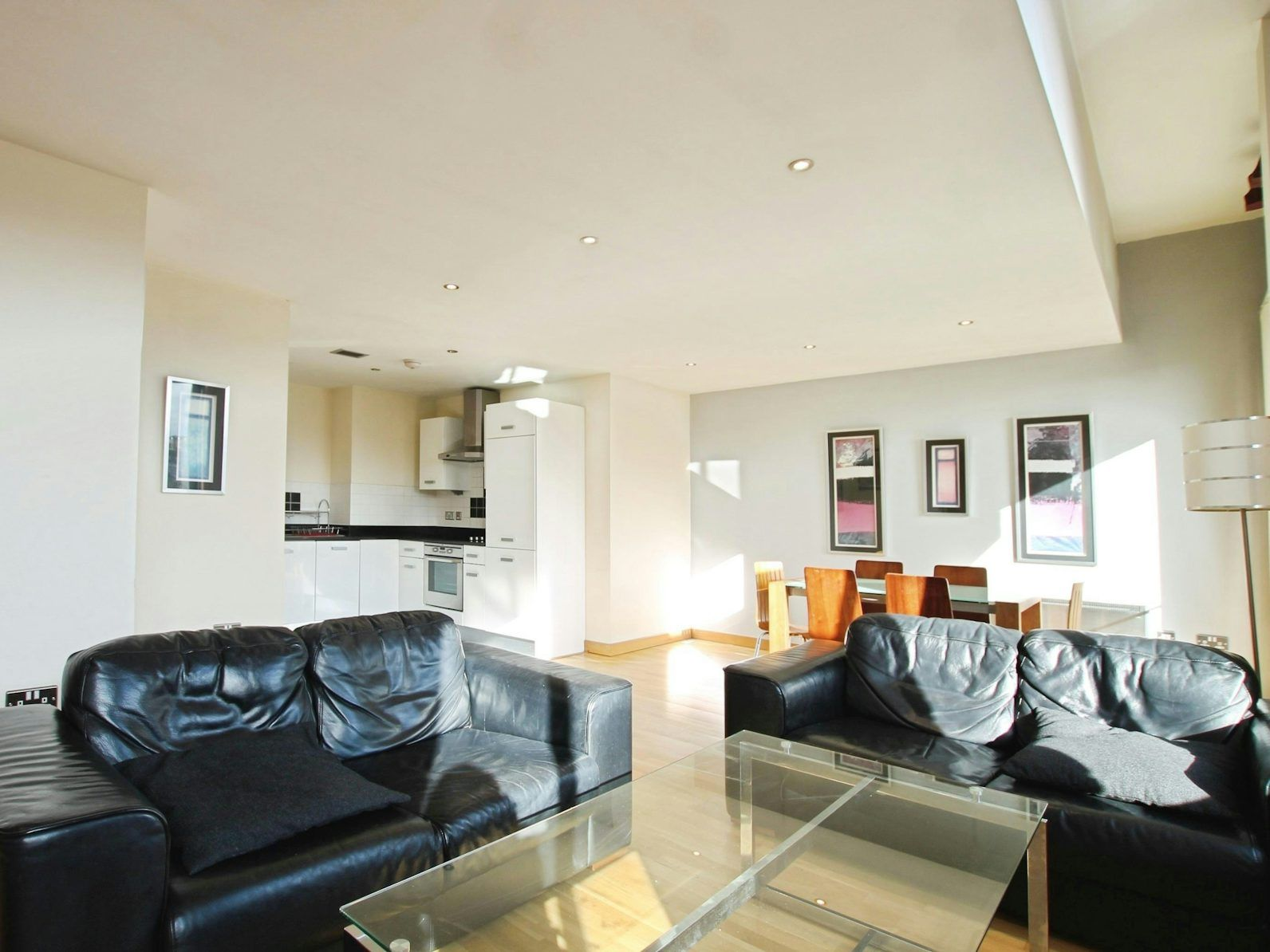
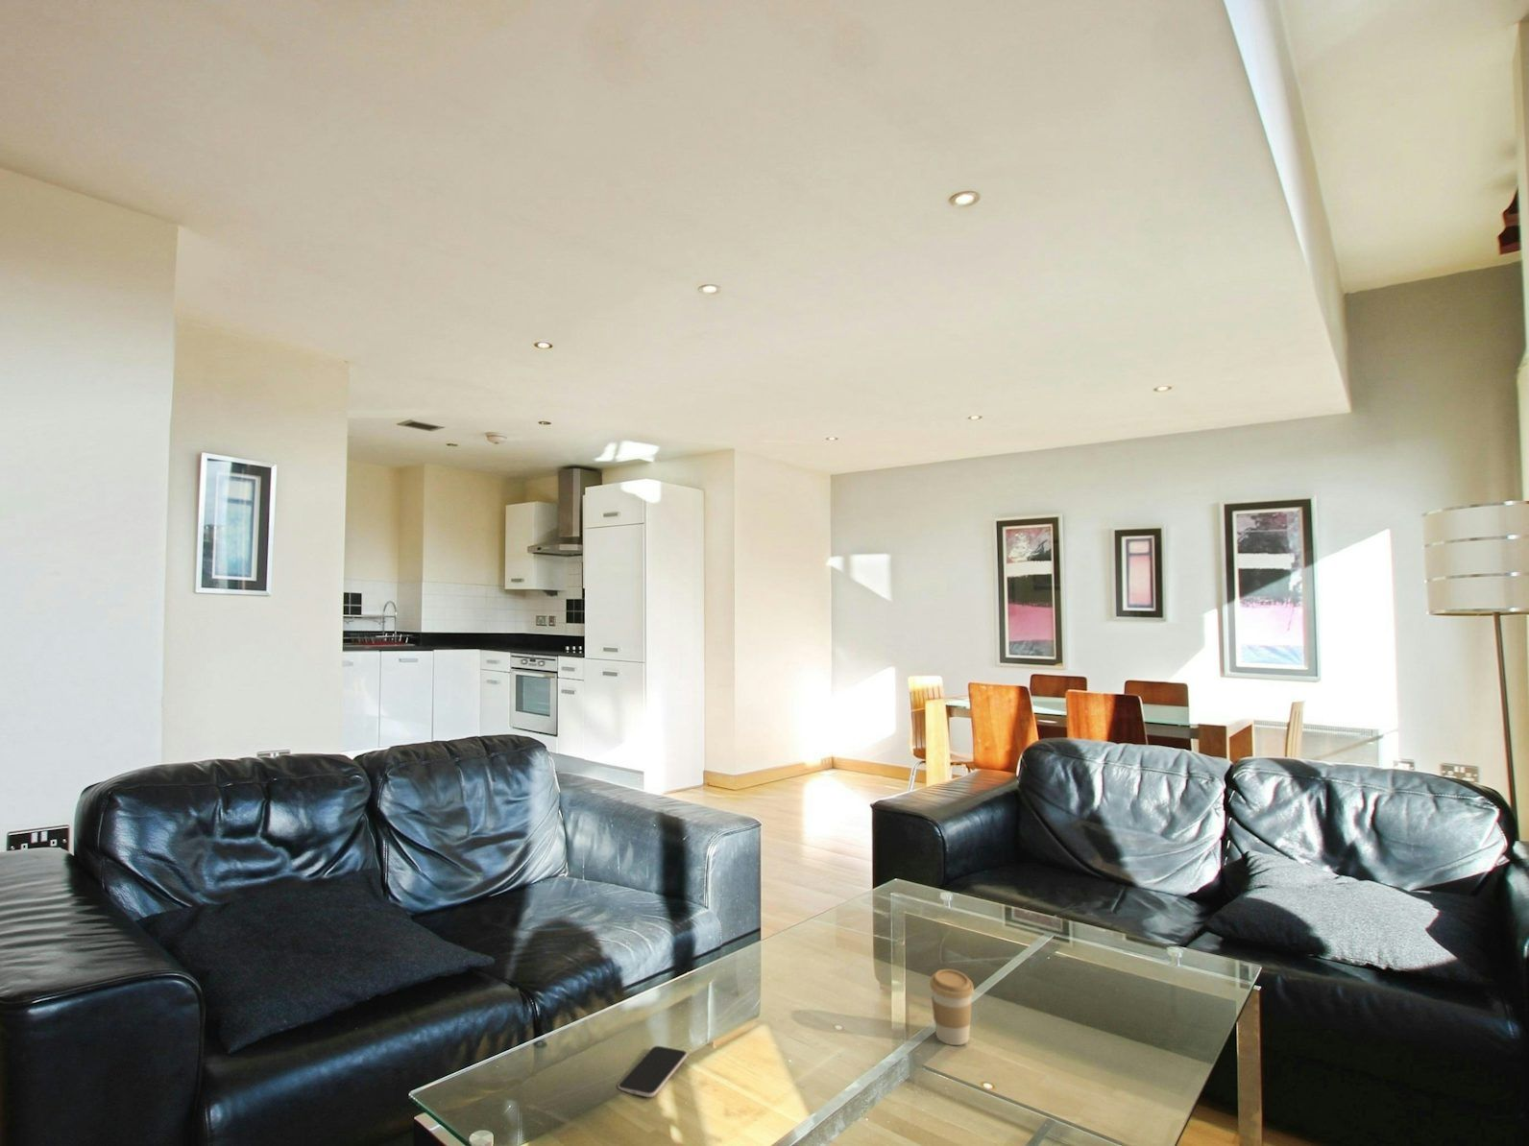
+ smartphone [616,1045,687,1098]
+ coffee cup [928,968,975,1046]
